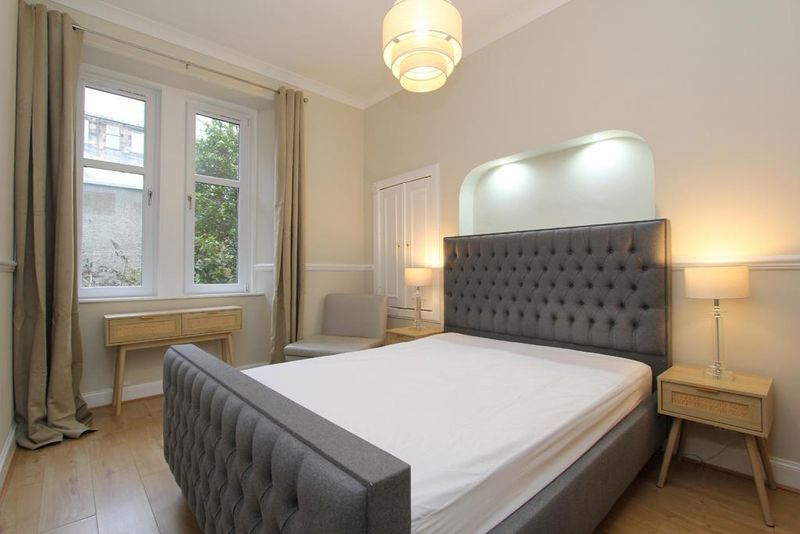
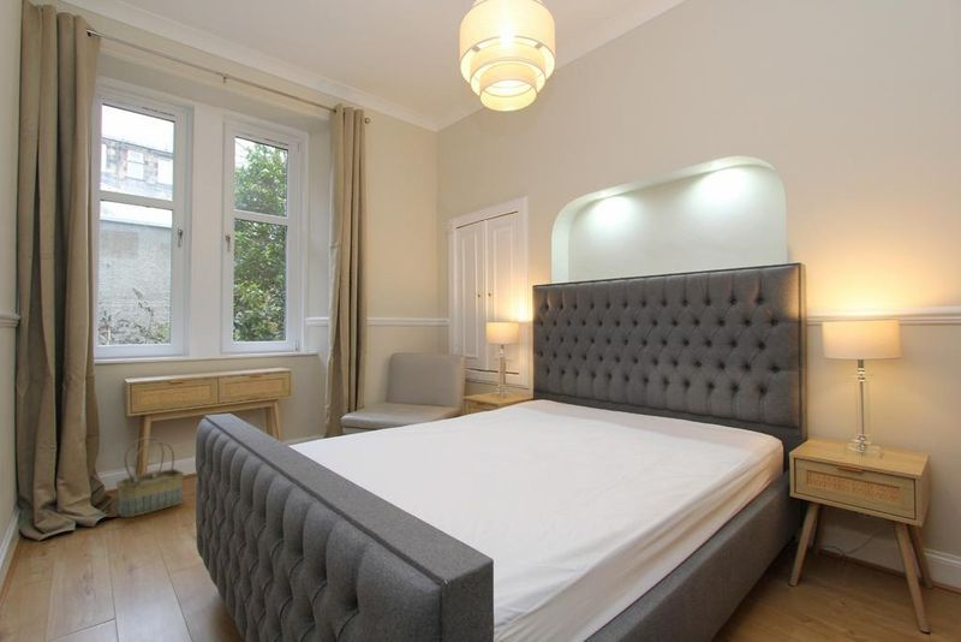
+ basket [115,436,185,519]
